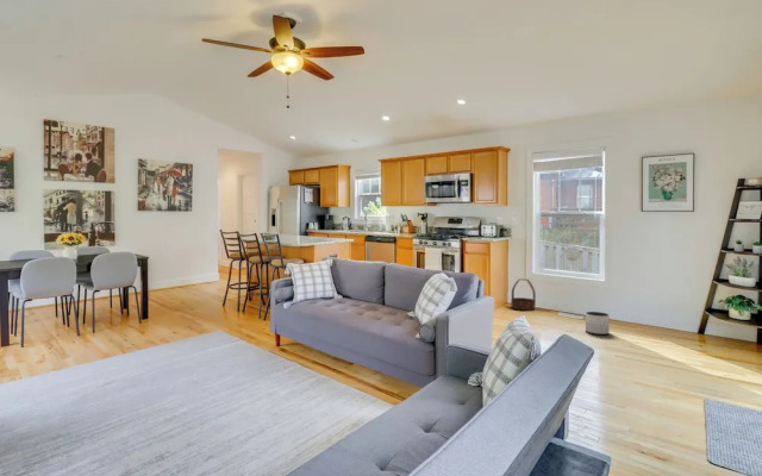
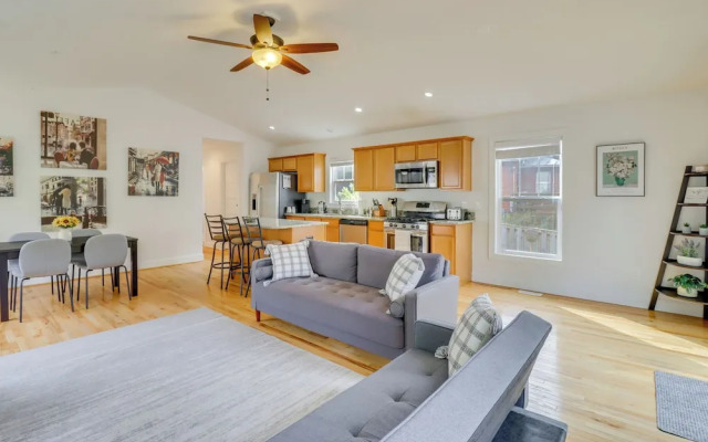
- basket [510,277,537,312]
- planter [585,311,610,336]
